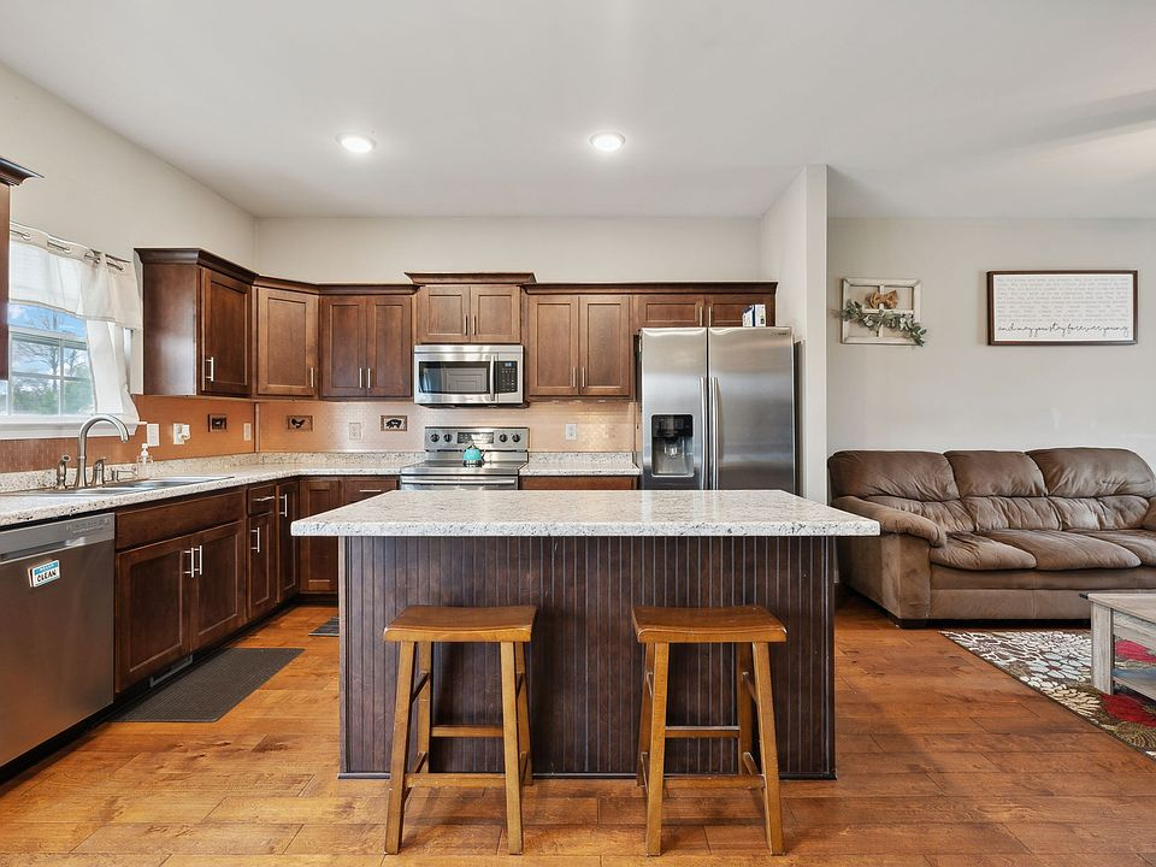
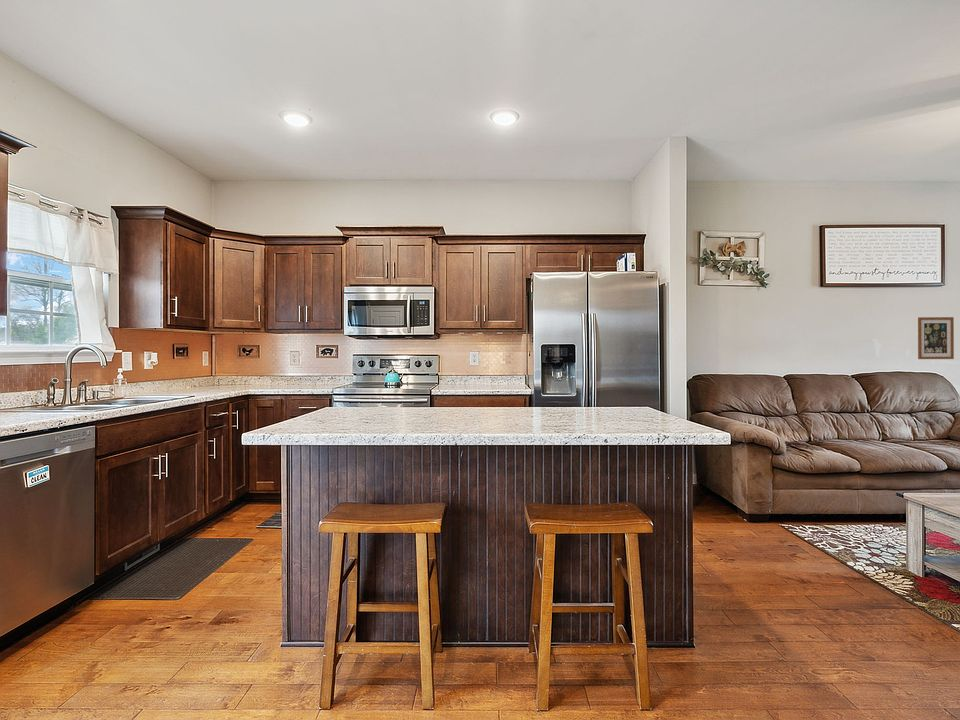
+ wall art [917,316,955,360]
